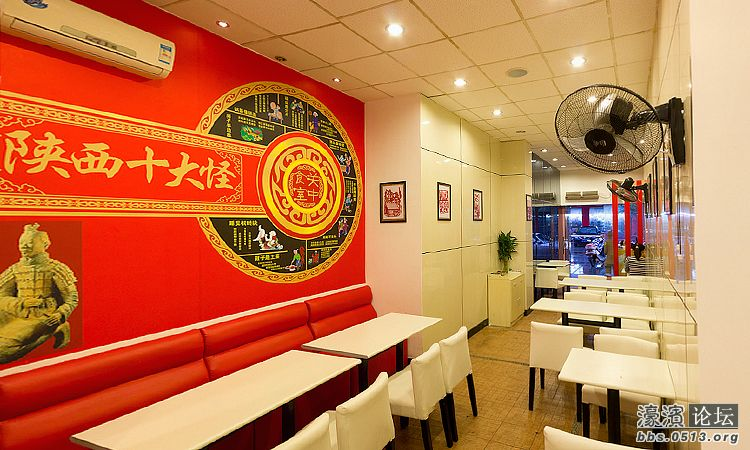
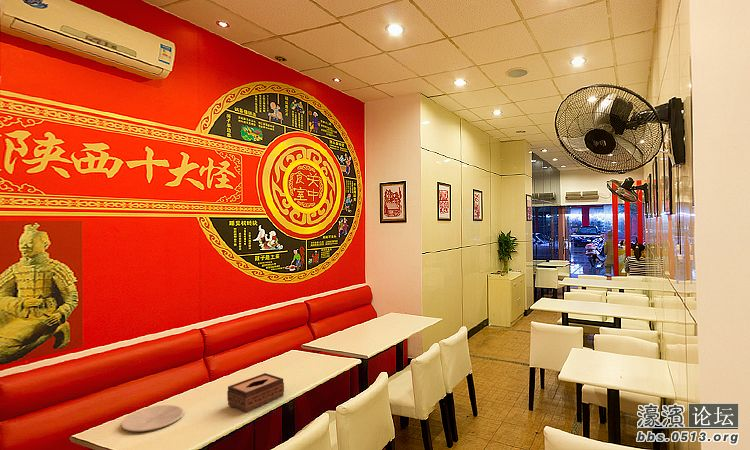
+ tissue box [226,372,285,414]
+ plate [120,404,185,432]
